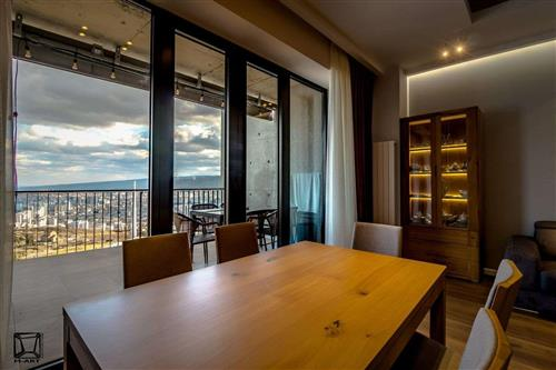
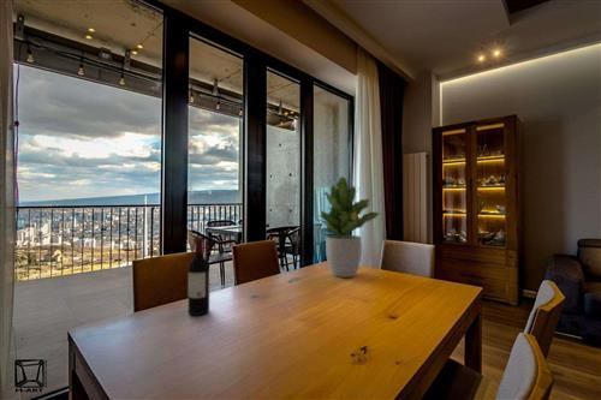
+ wine bottle [188,237,210,317]
+ potted plant [314,175,381,279]
